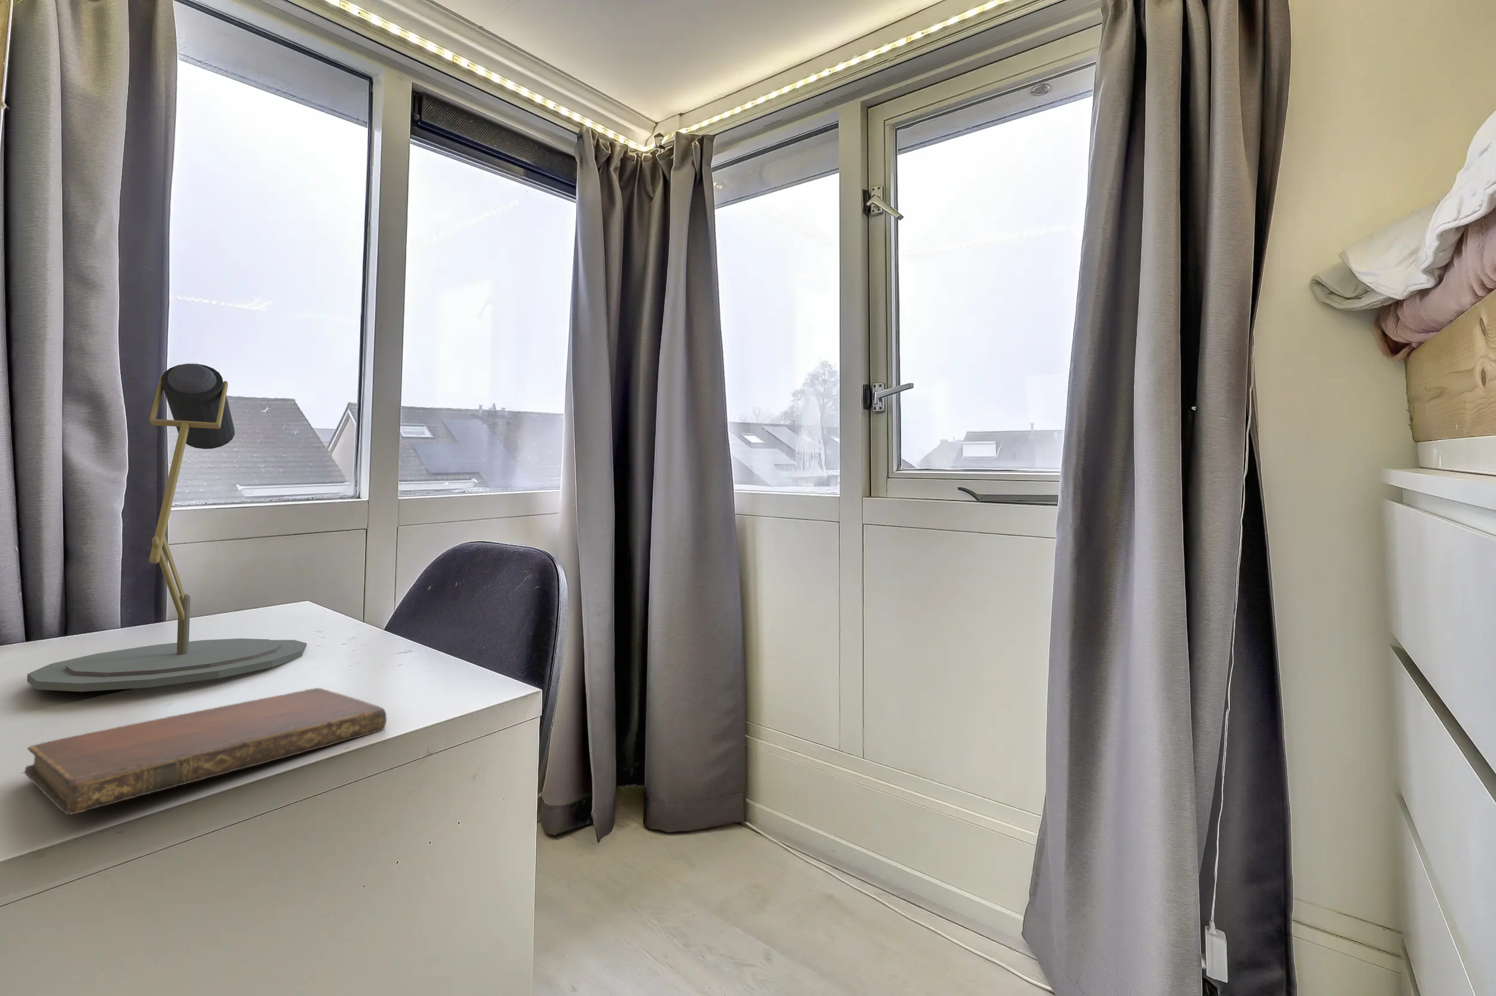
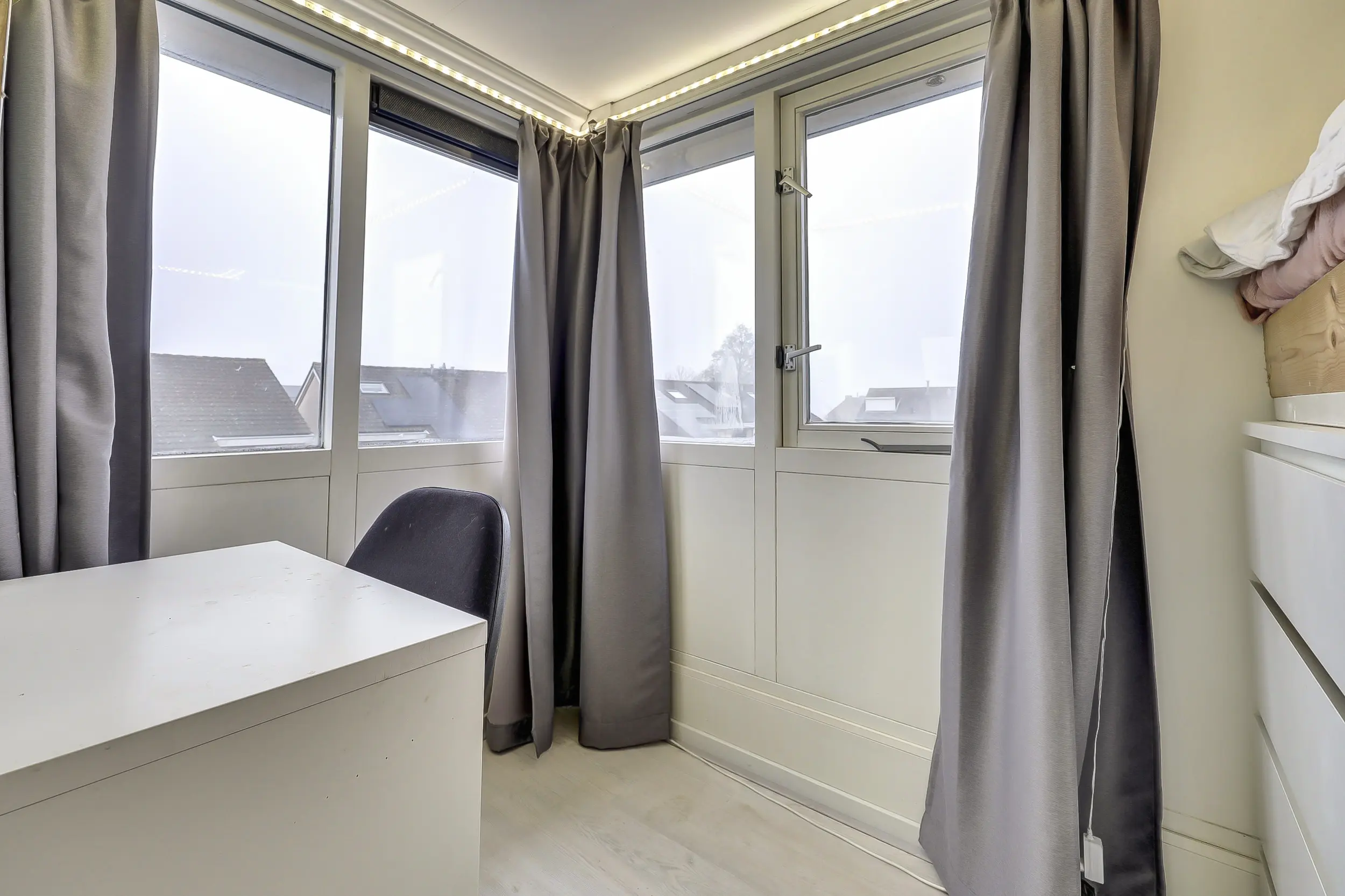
- desk lamp [27,362,308,693]
- notebook [24,687,387,816]
